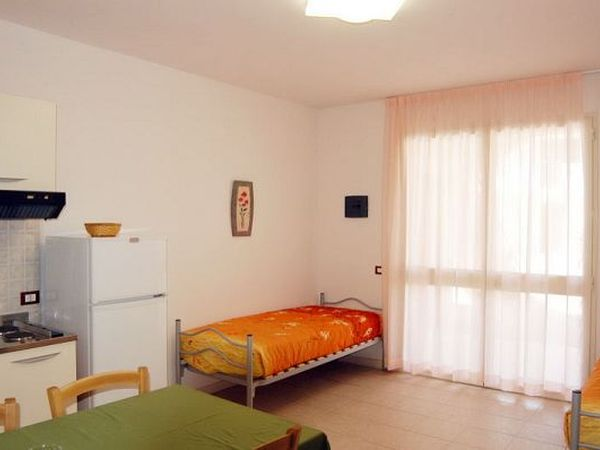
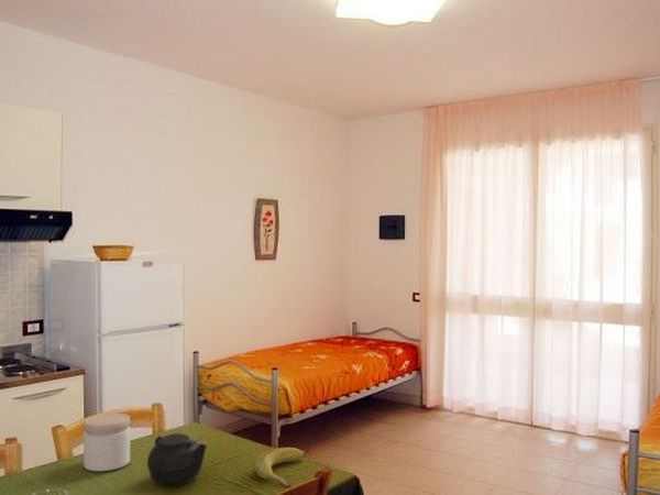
+ teapot [146,432,208,487]
+ banana [254,447,307,488]
+ jar [82,411,131,472]
